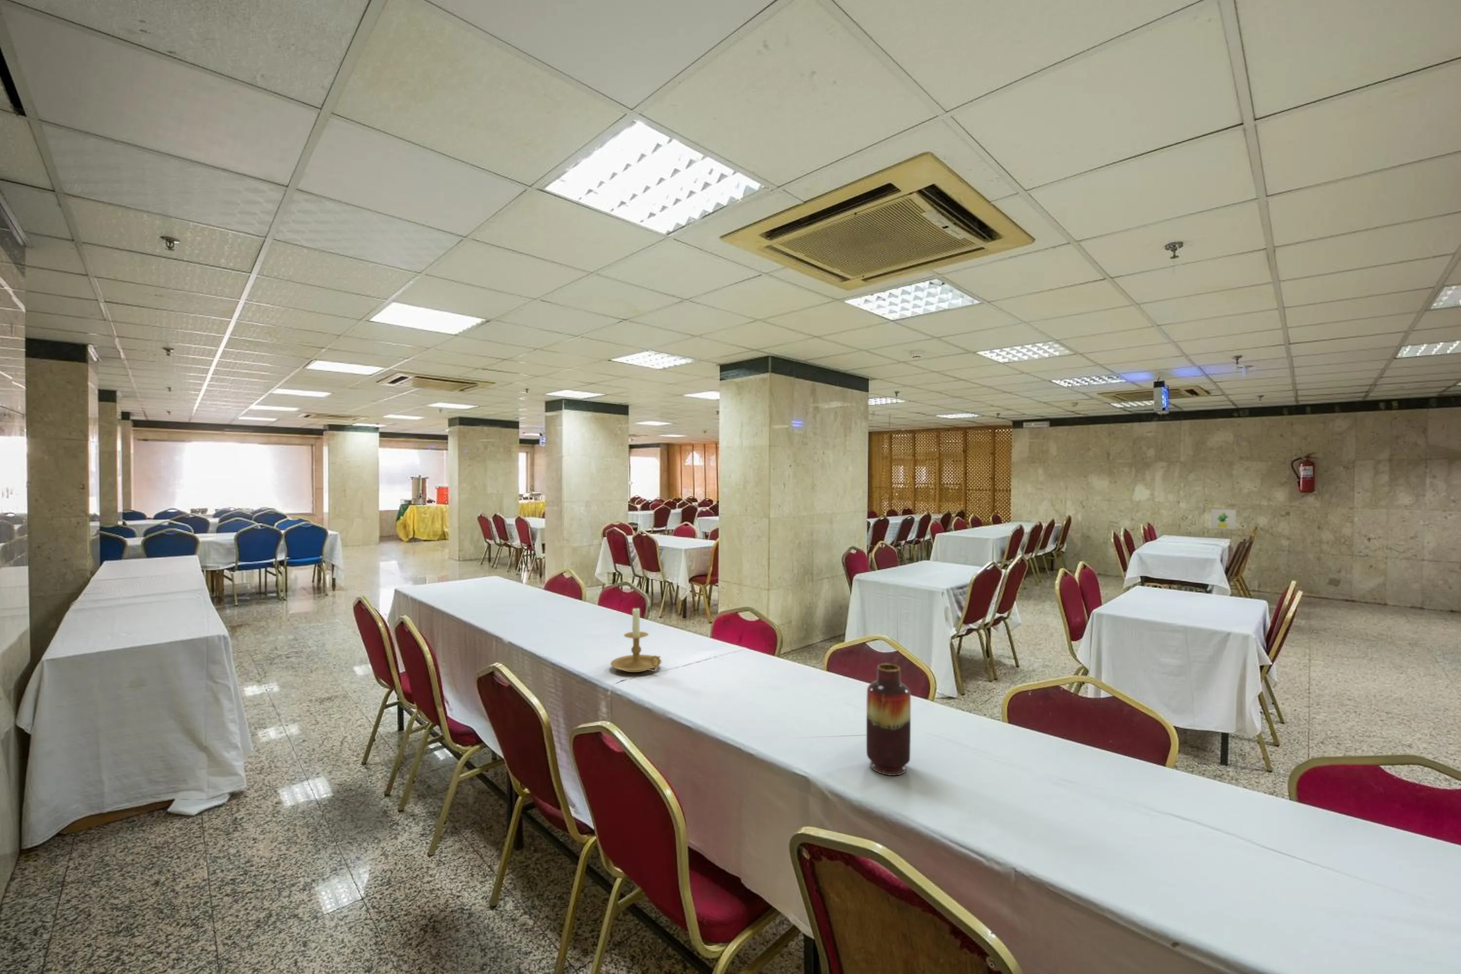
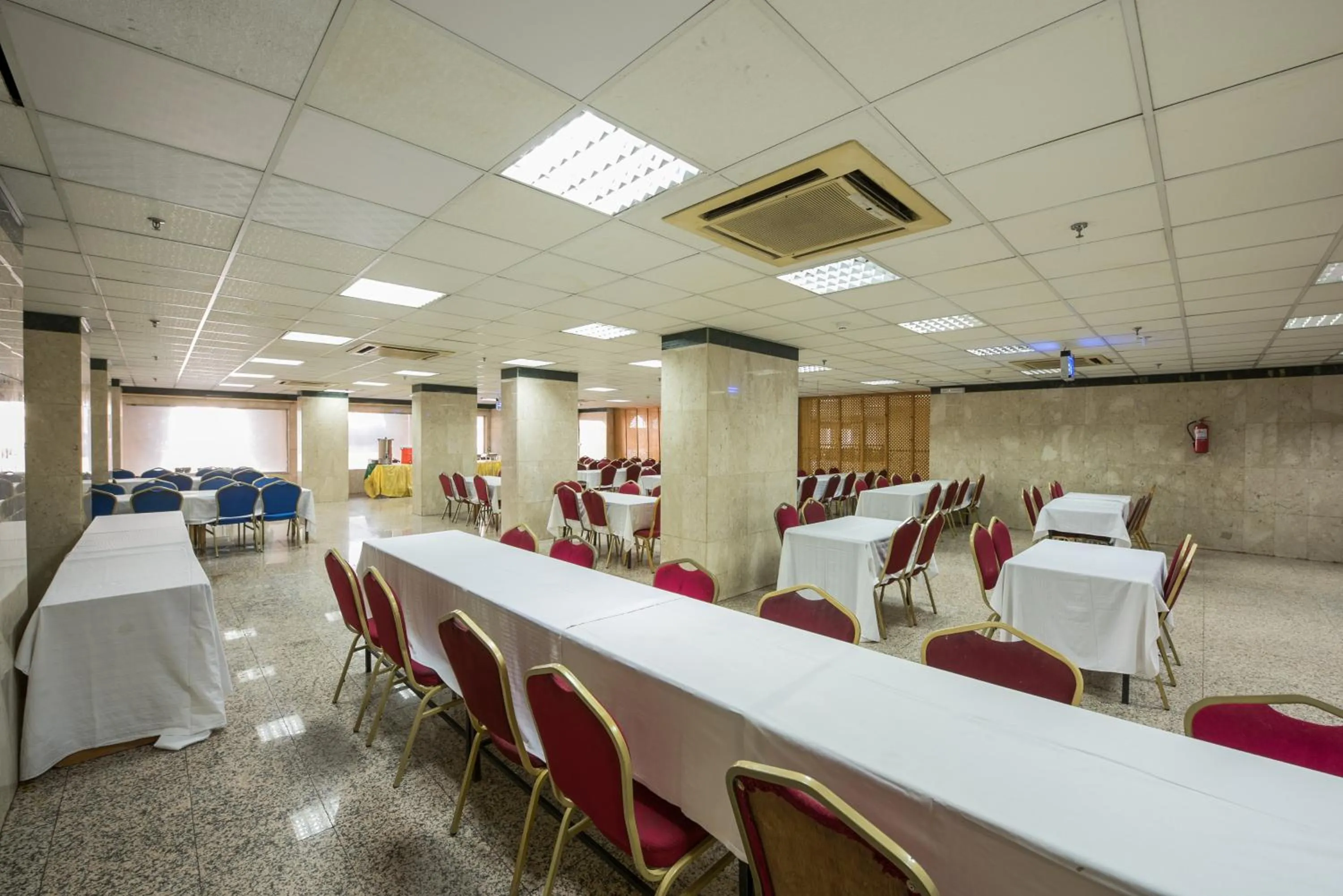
- vase [866,663,912,776]
- candle holder [610,605,661,673]
- wall art [1210,509,1237,529]
